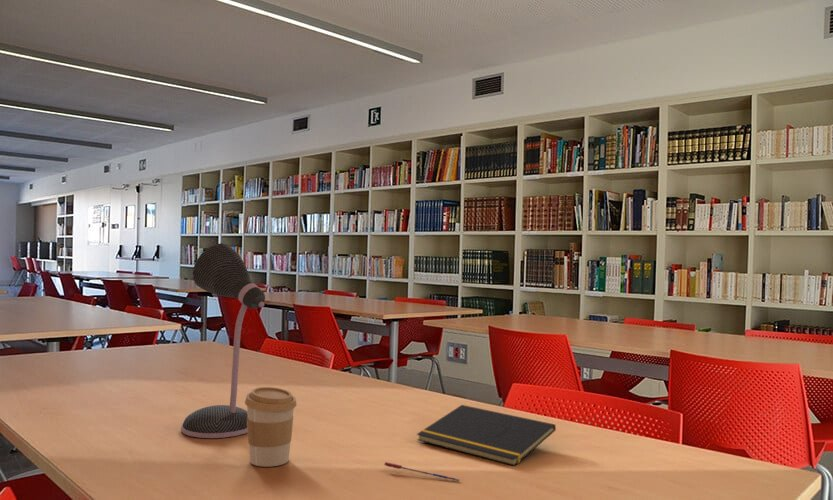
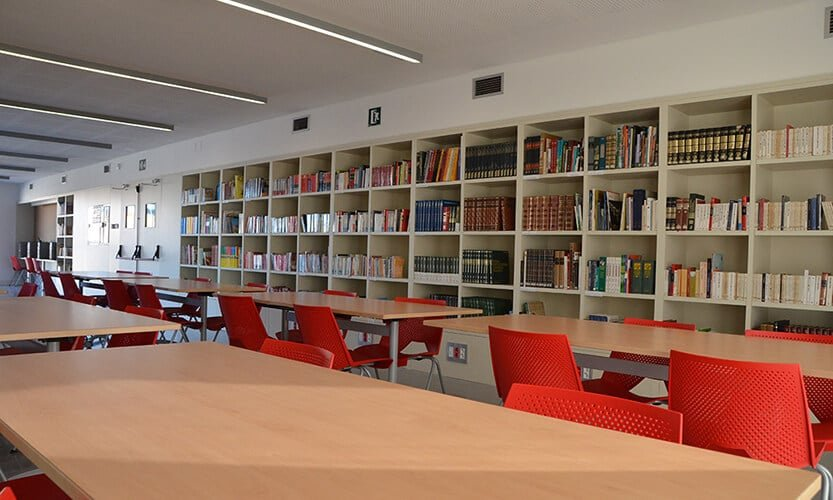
- desk lamp [180,242,266,439]
- notepad [416,404,557,467]
- coffee cup [244,386,298,468]
- pen [384,461,460,482]
